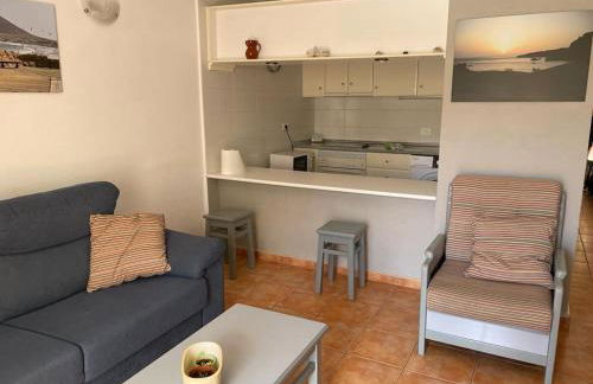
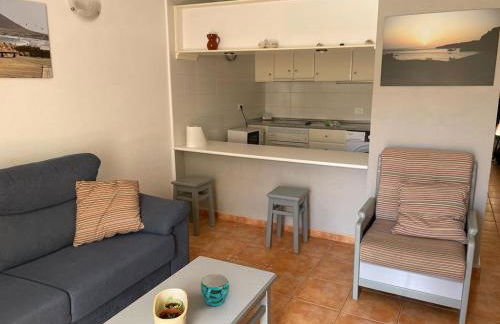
+ cup [200,273,230,307]
